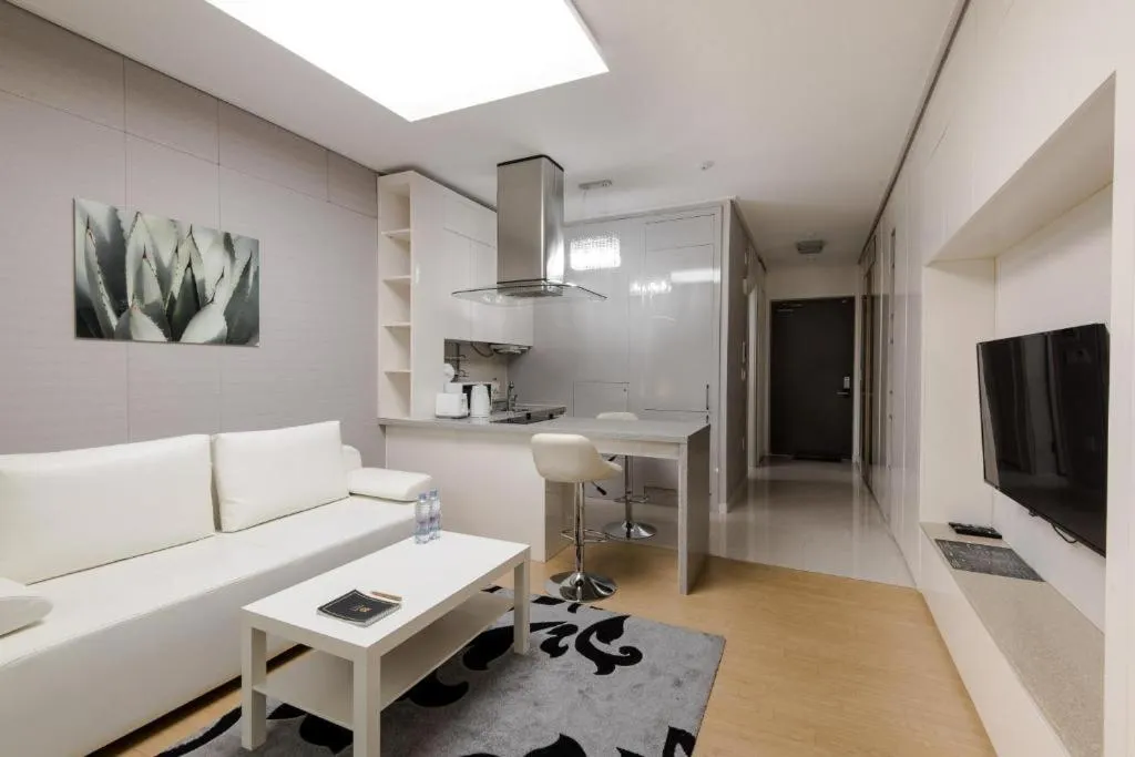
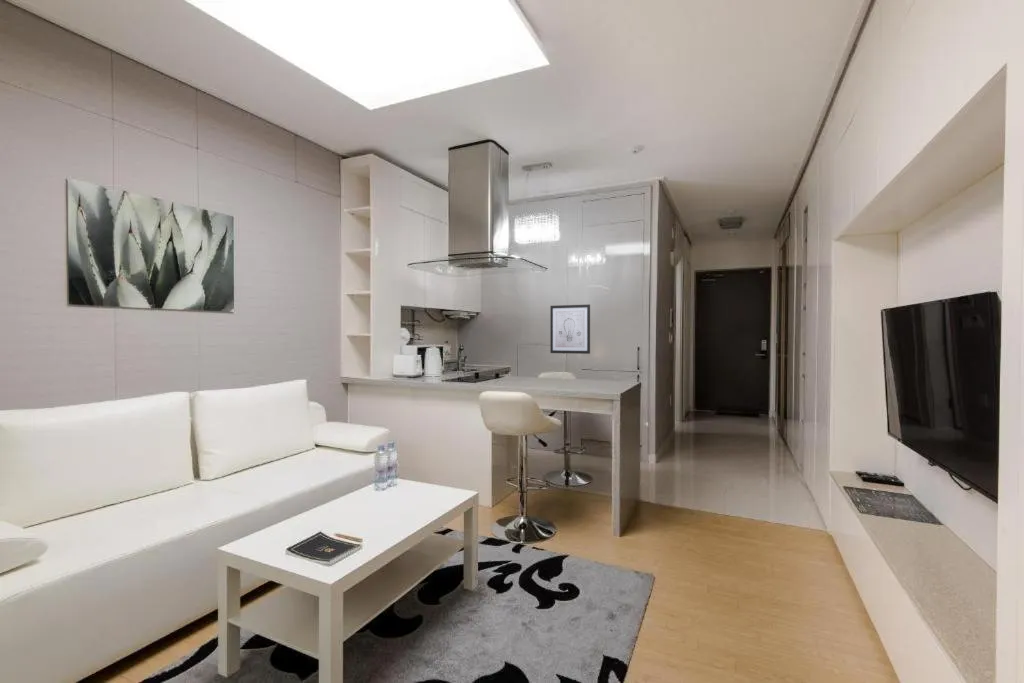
+ wall art [549,303,591,355]
